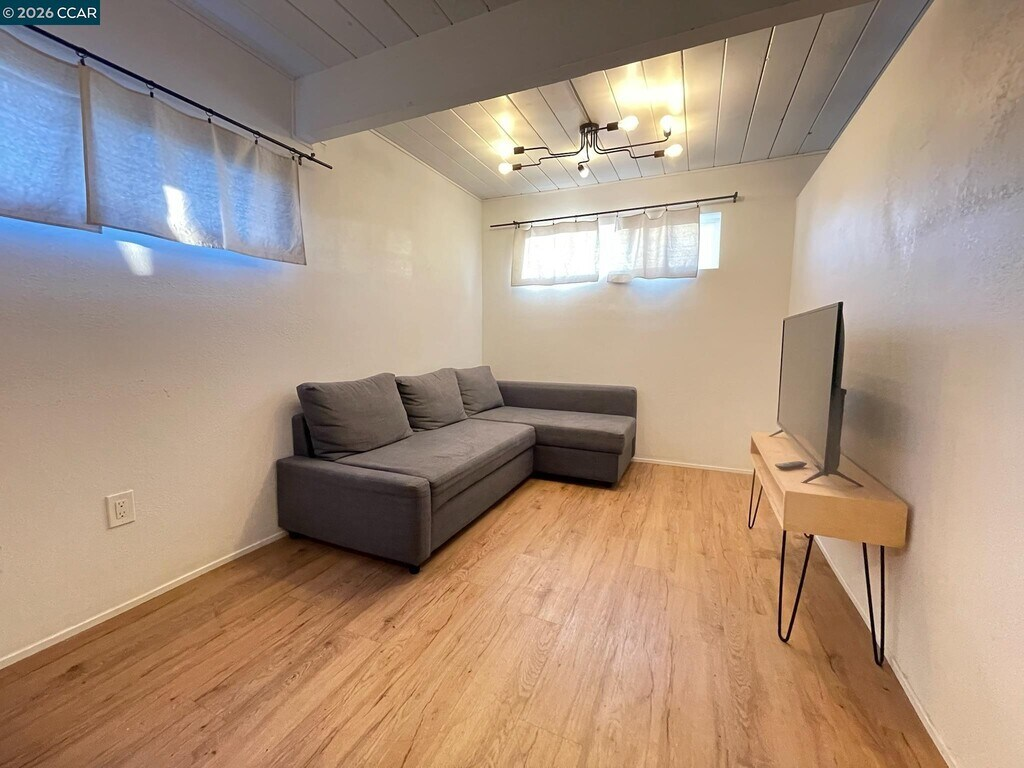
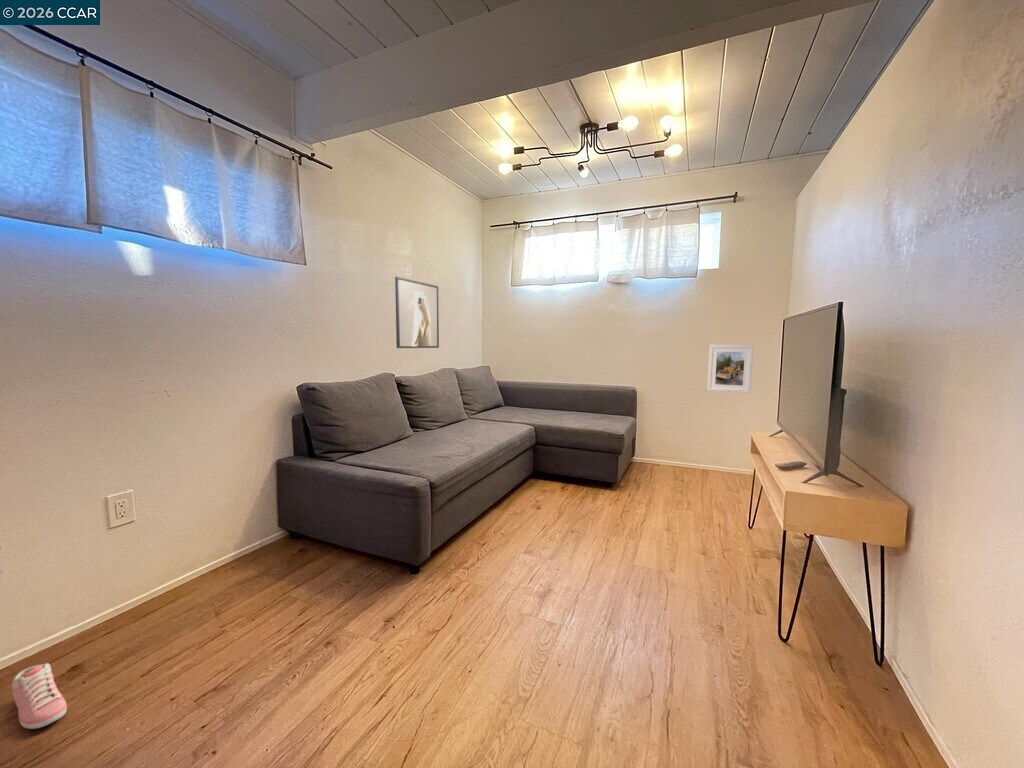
+ sneaker [11,662,68,730]
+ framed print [394,276,440,349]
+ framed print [706,344,754,394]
